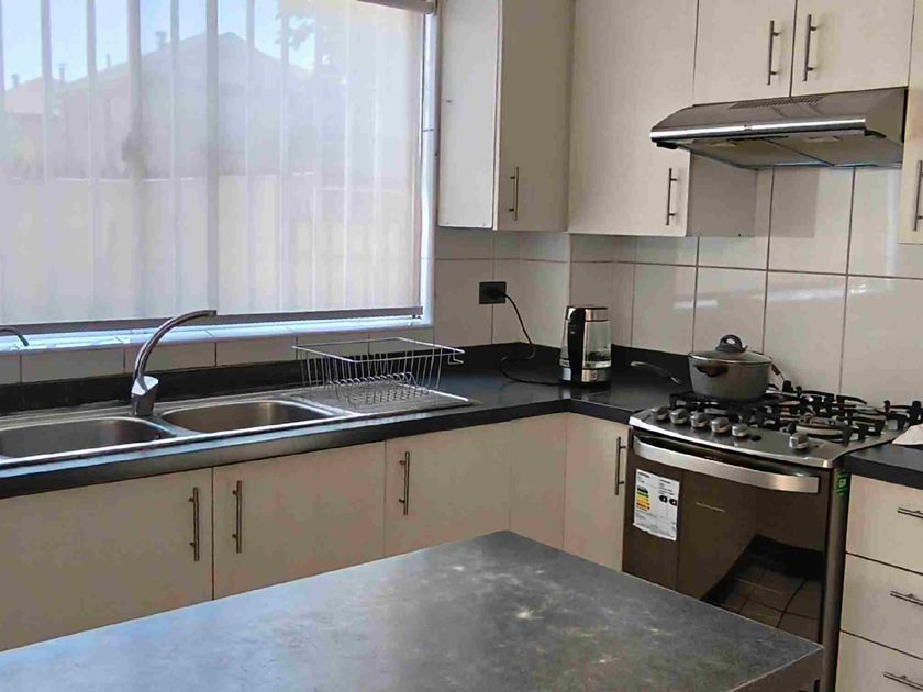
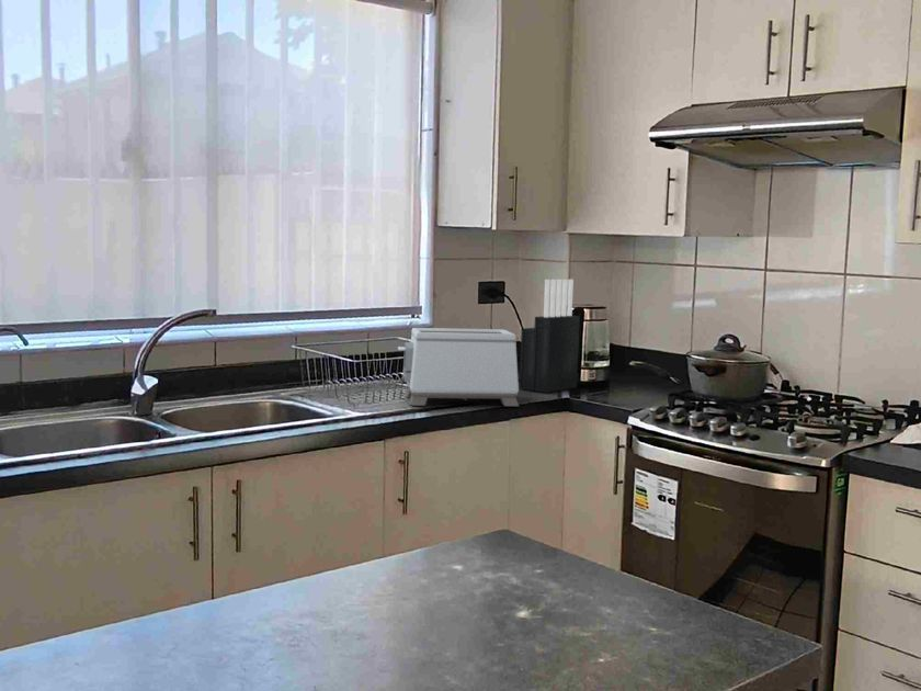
+ knife block [519,279,581,394]
+ toaster [397,327,520,407]
